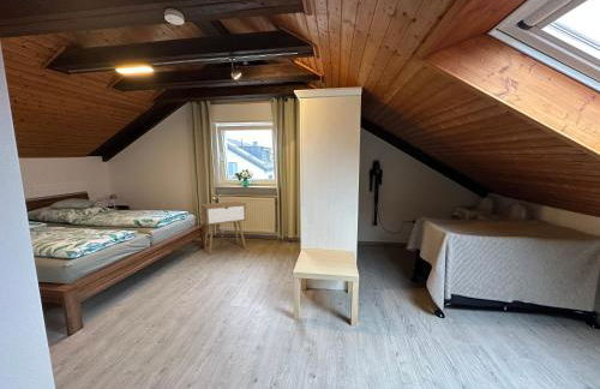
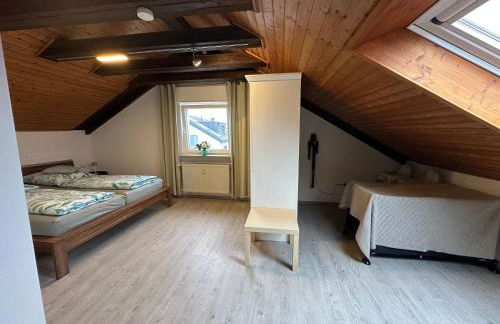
- nightstand [200,201,247,256]
